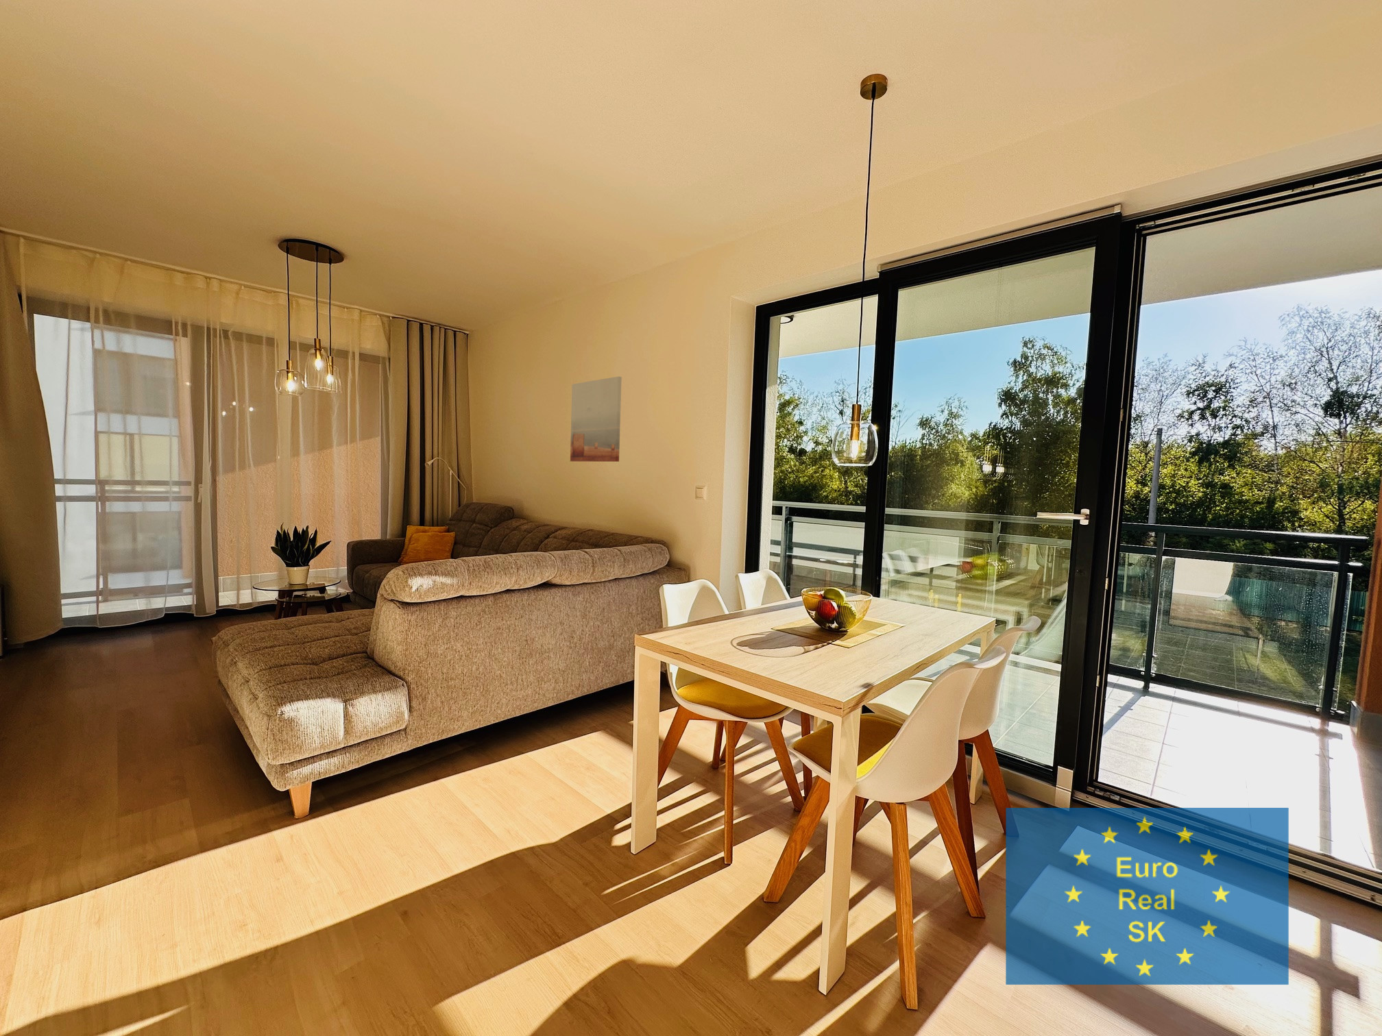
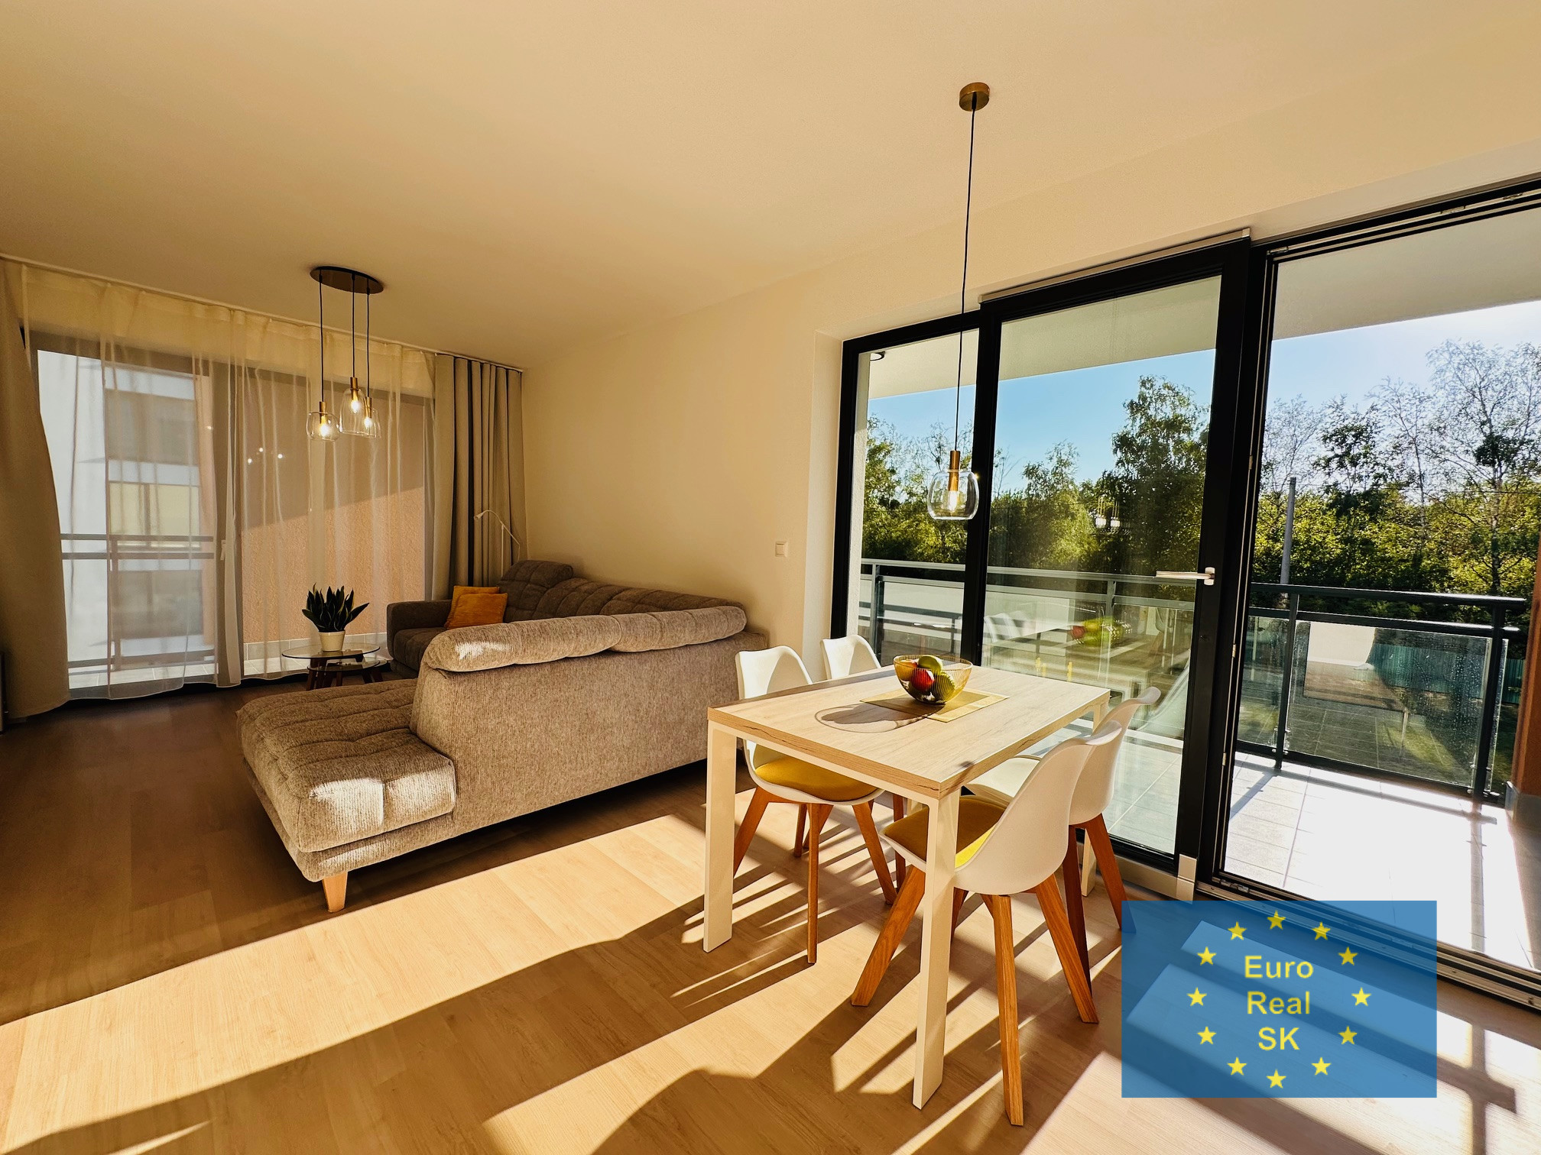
- wall art [569,375,622,462]
